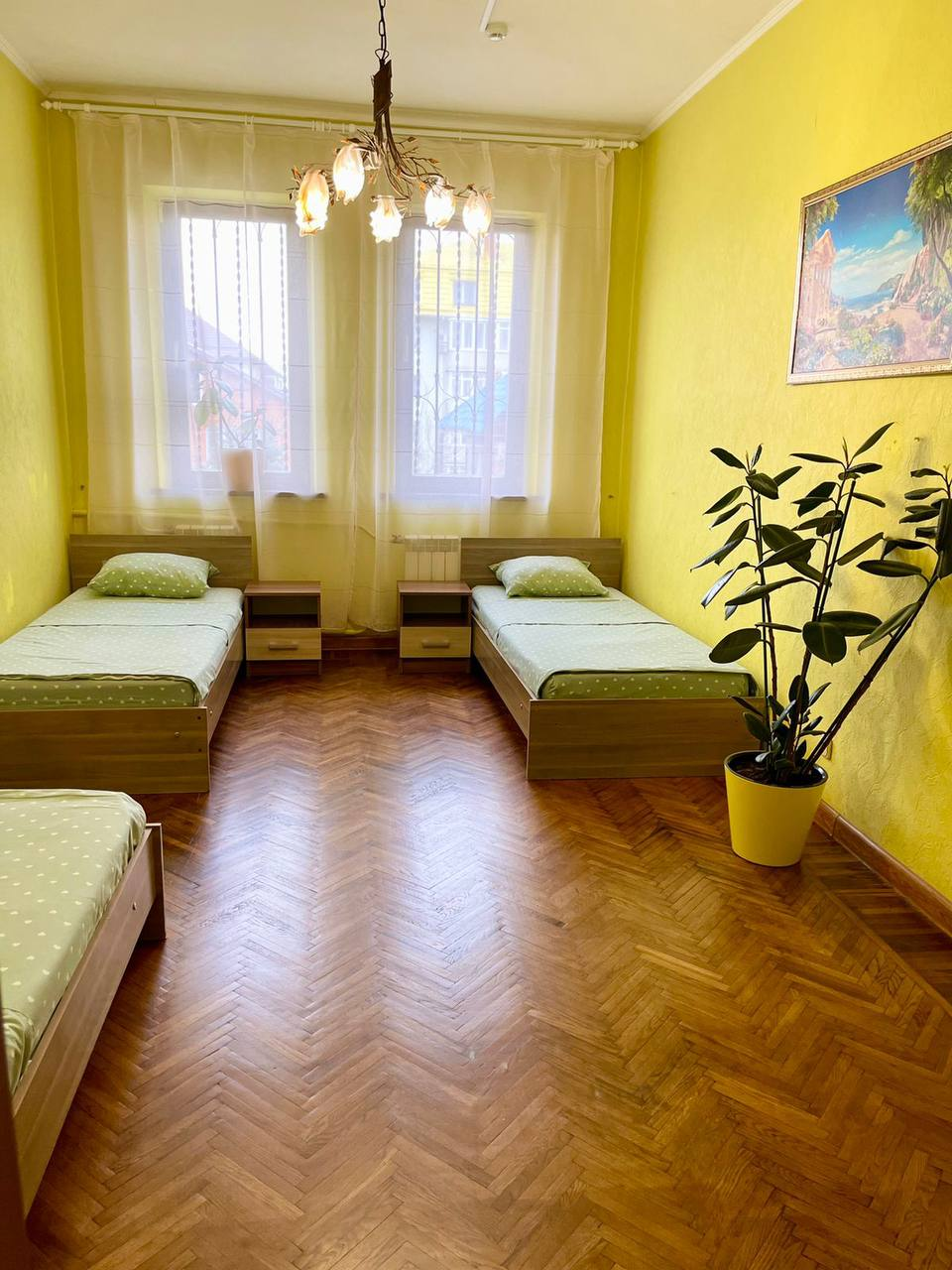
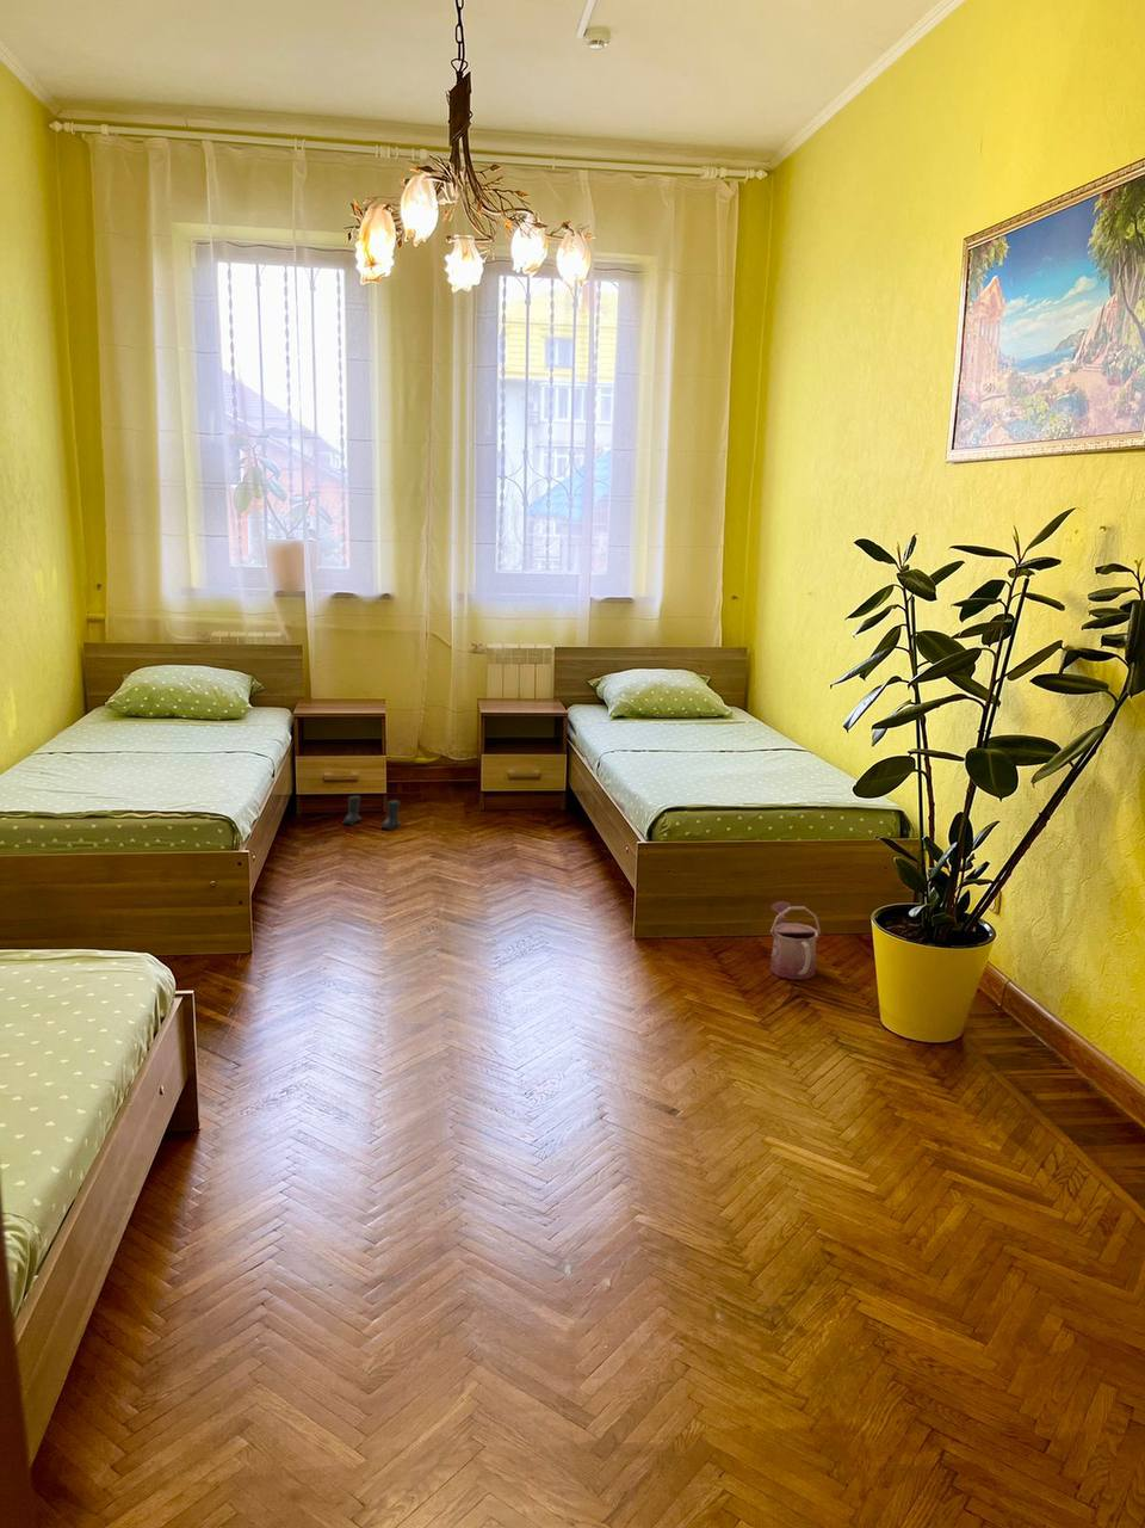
+ boots [342,794,402,831]
+ watering can [770,900,821,982]
